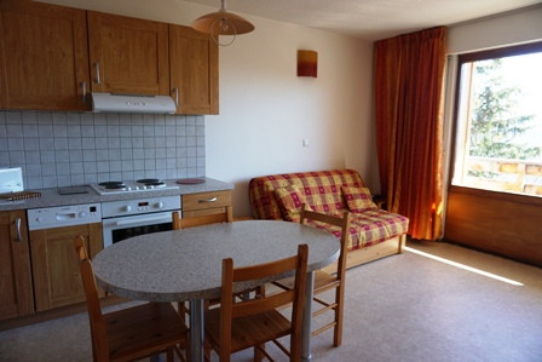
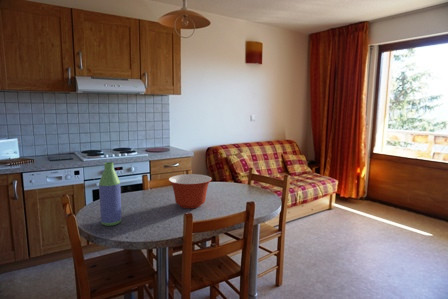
+ mixing bowl [168,173,213,209]
+ bottle [98,161,123,227]
